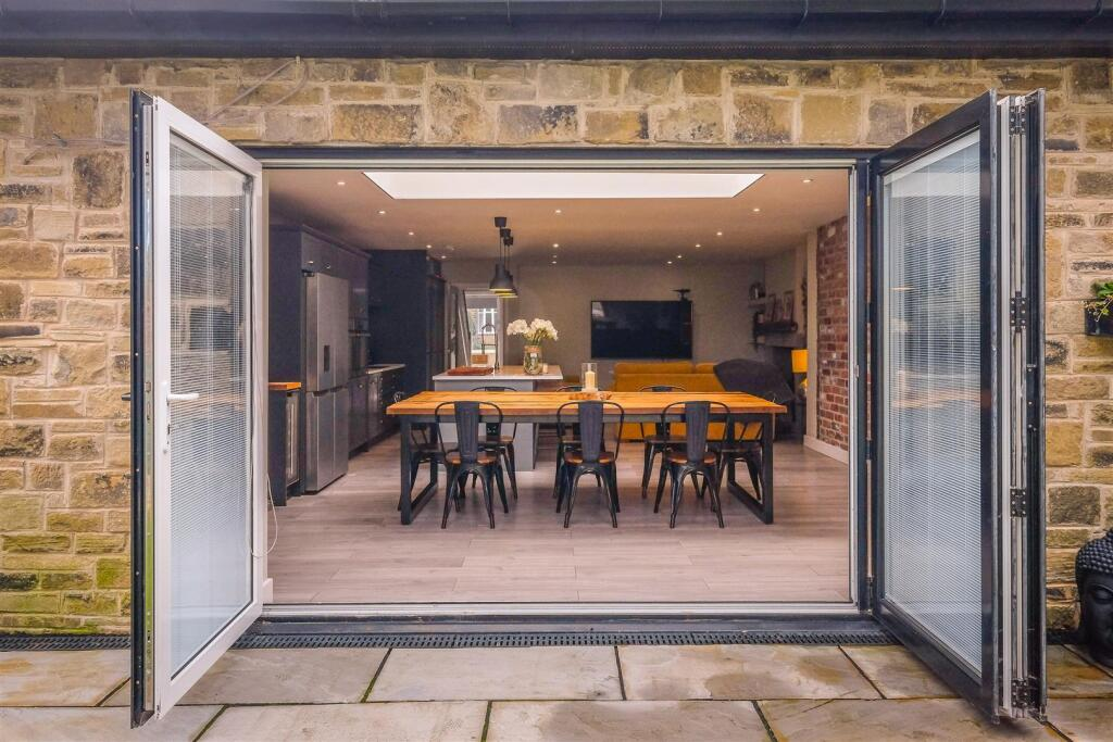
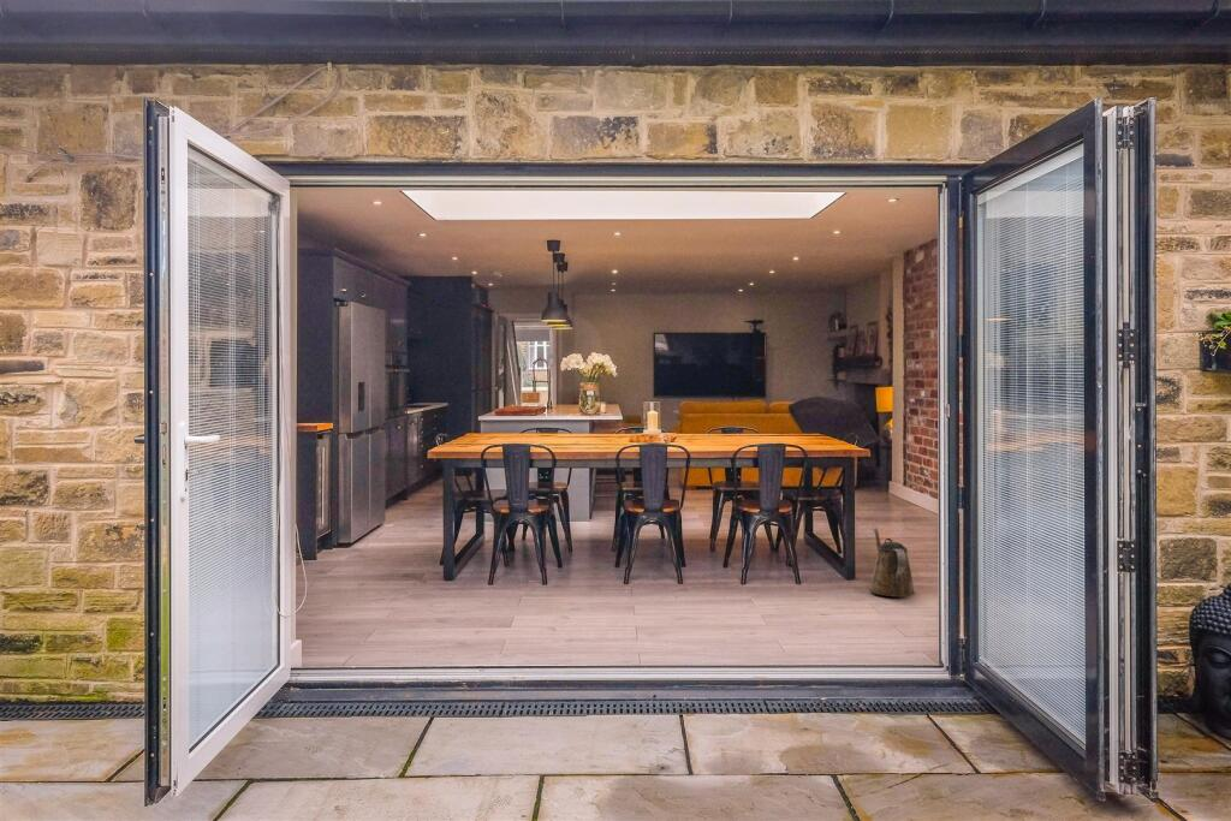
+ watering can [868,526,916,597]
